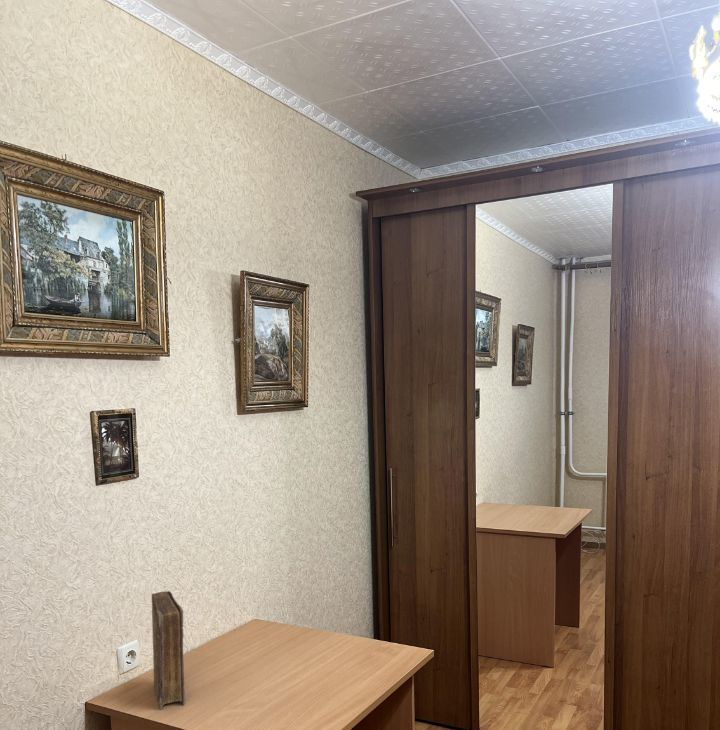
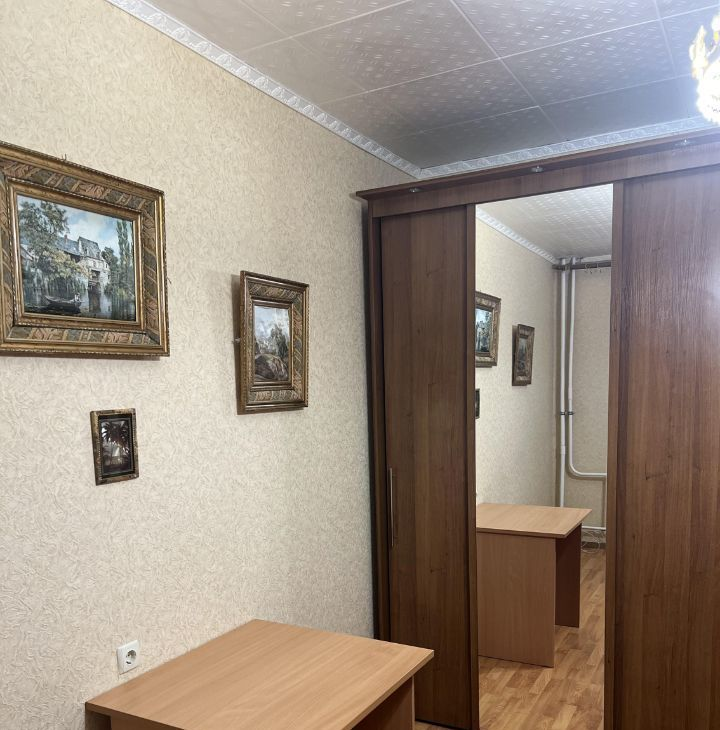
- book [151,590,186,711]
